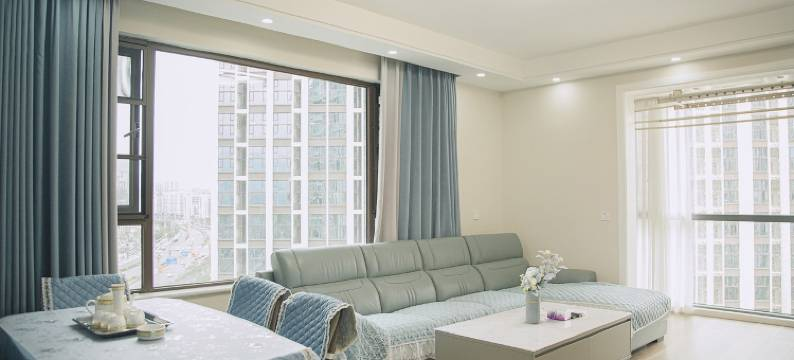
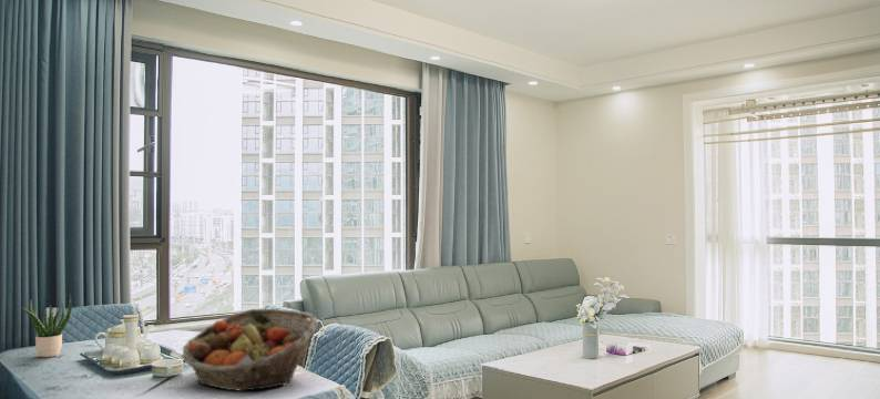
+ potted plant [21,293,73,358]
+ fruit basket [181,308,319,392]
